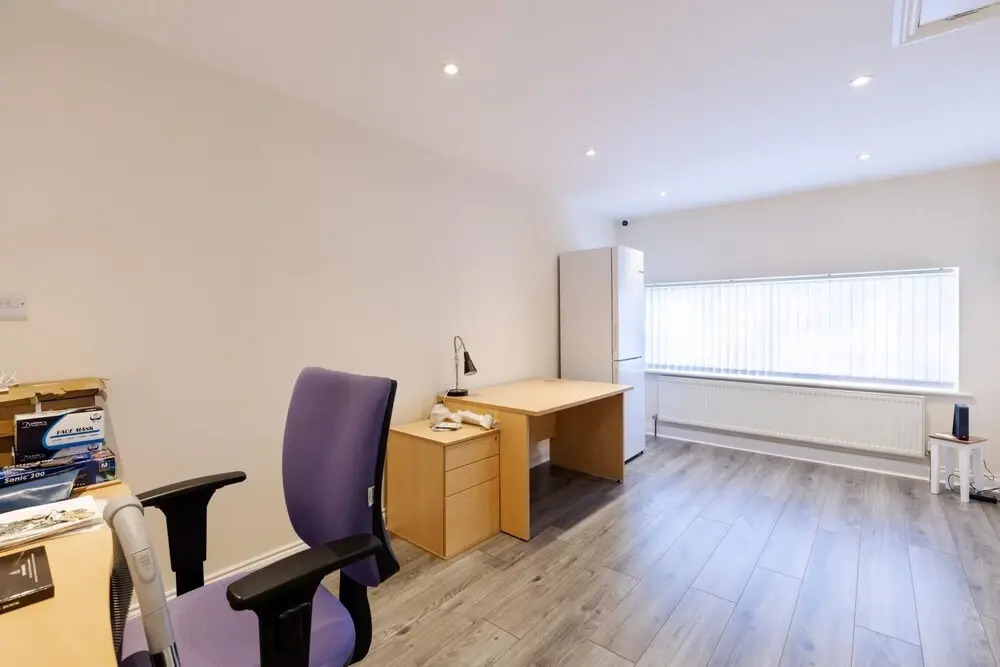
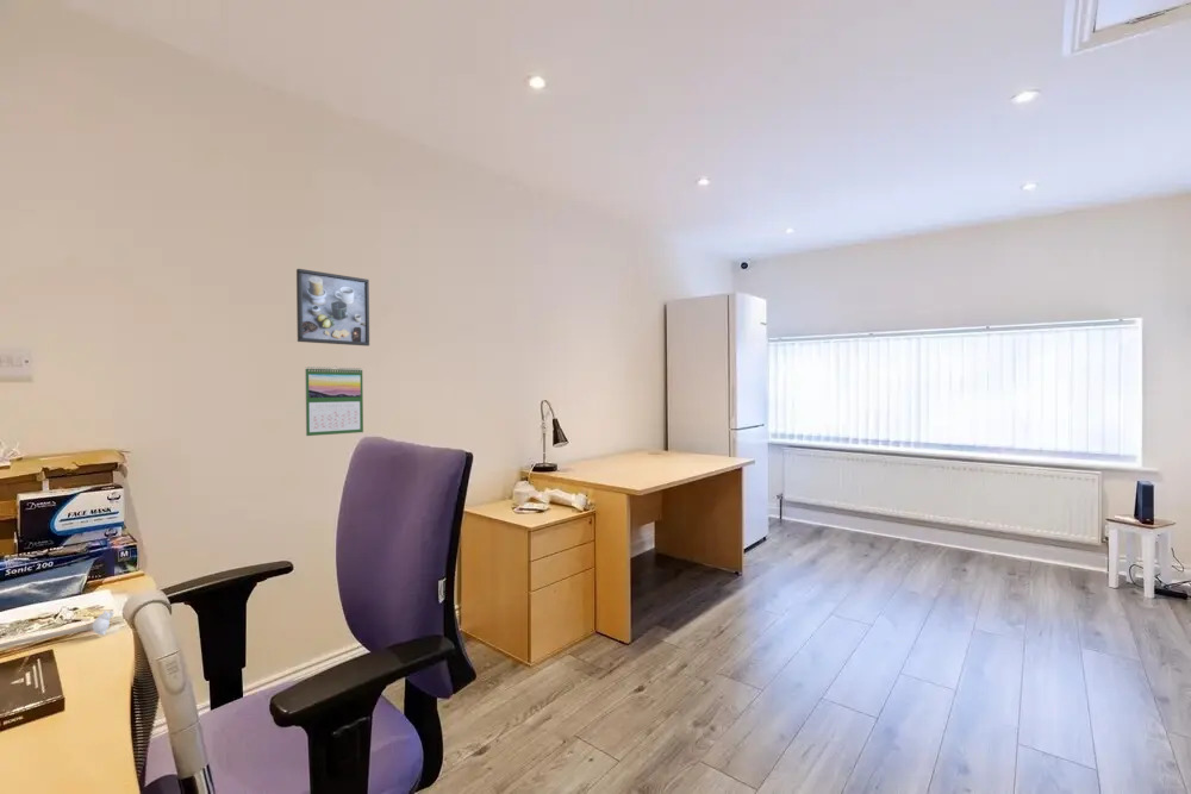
+ calendar [304,365,364,437]
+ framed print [295,268,370,346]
+ pen [0,609,116,649]
